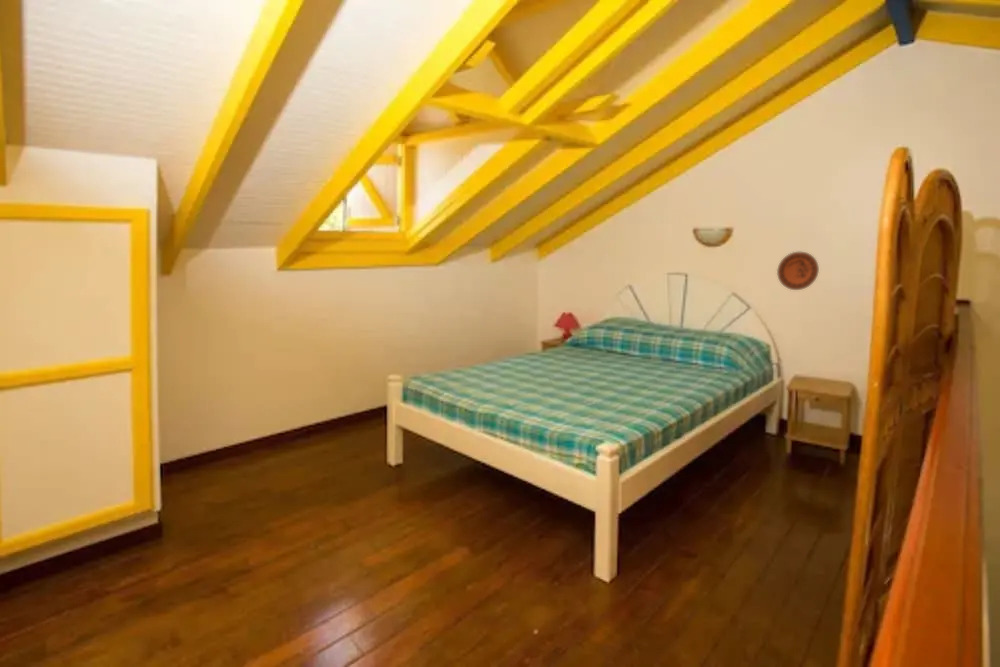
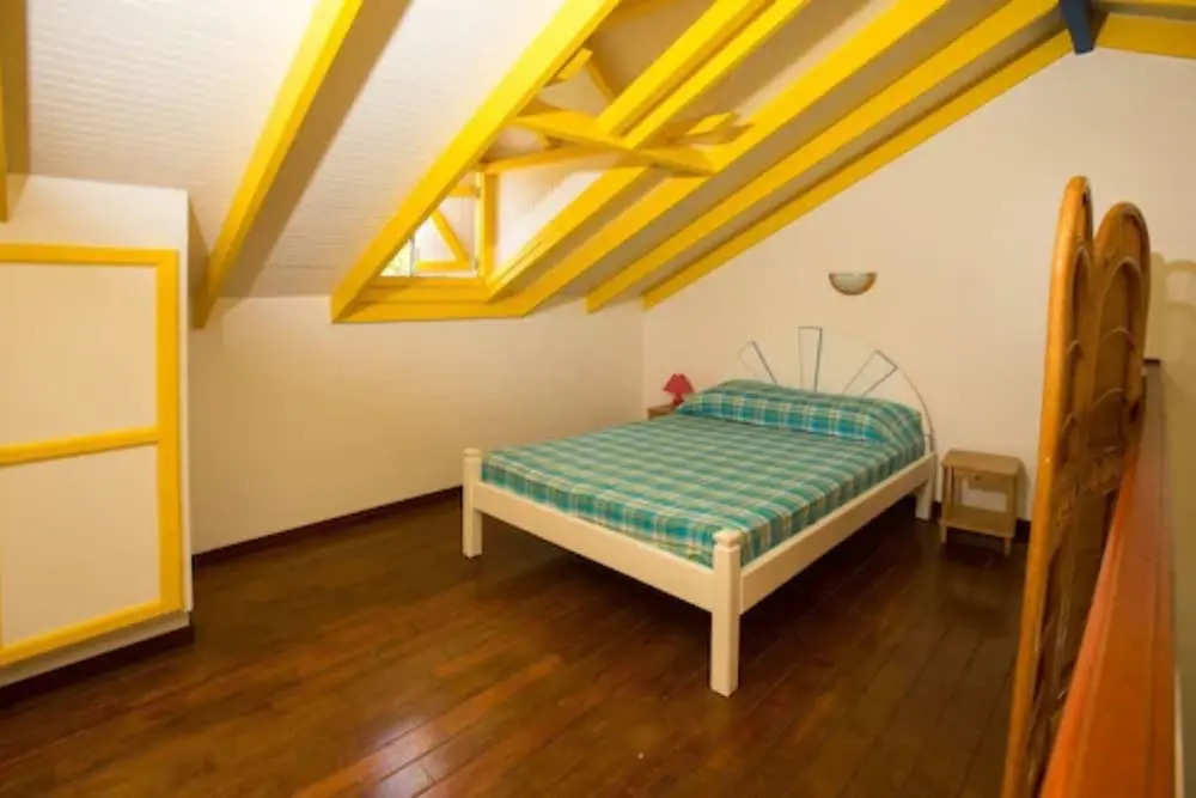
- decorative plate [776,251,820,291]
